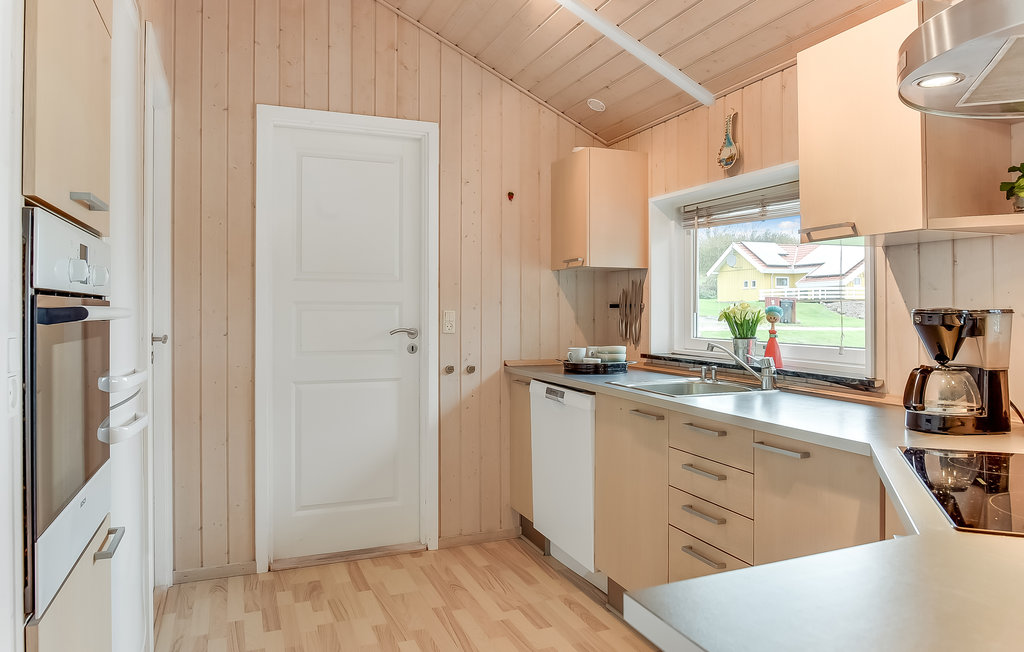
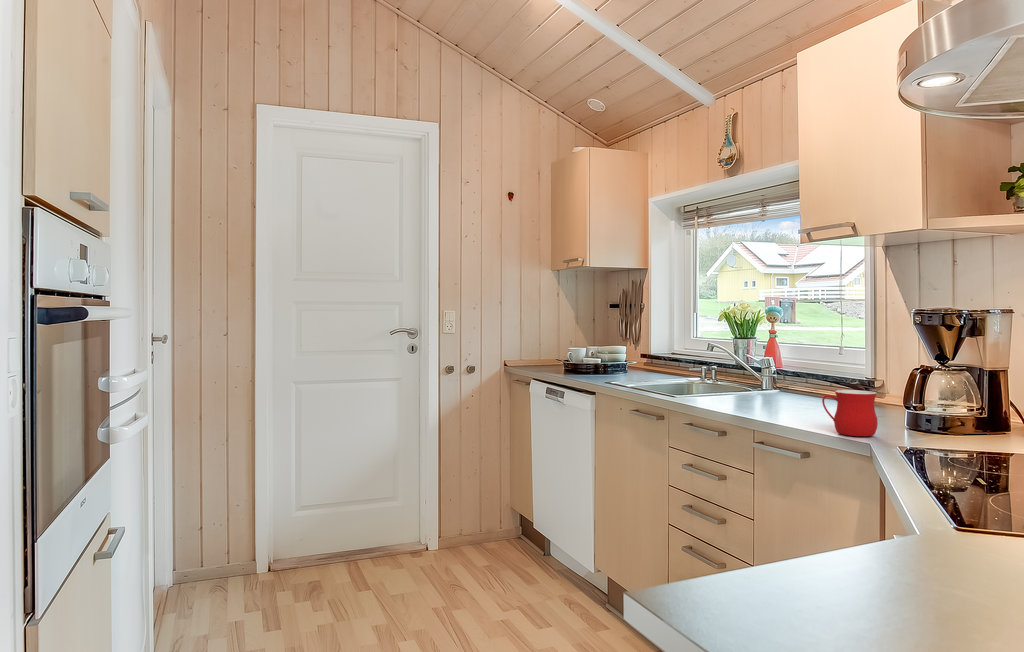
+ mug [821,389,879,437]
